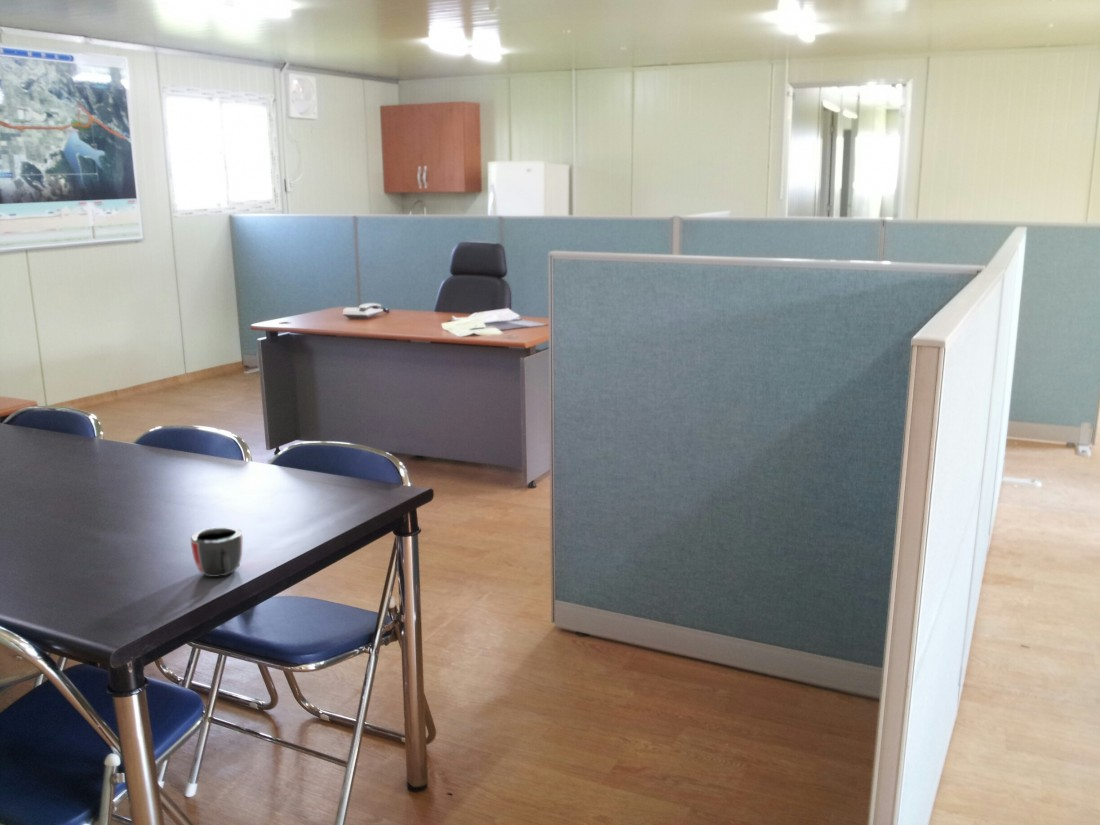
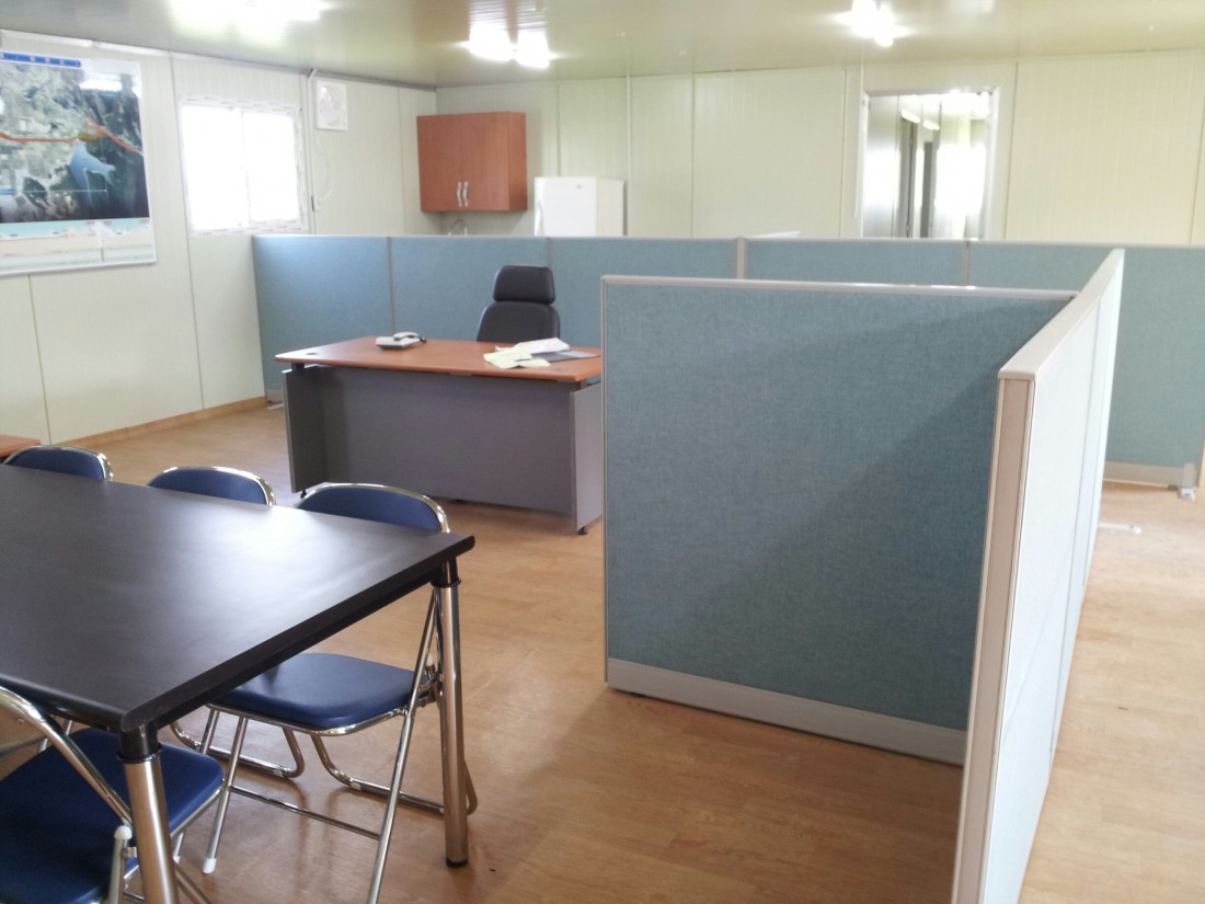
- mug [190,526,243,578]
